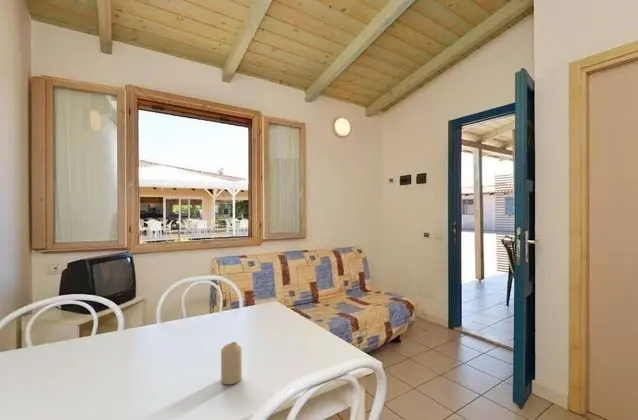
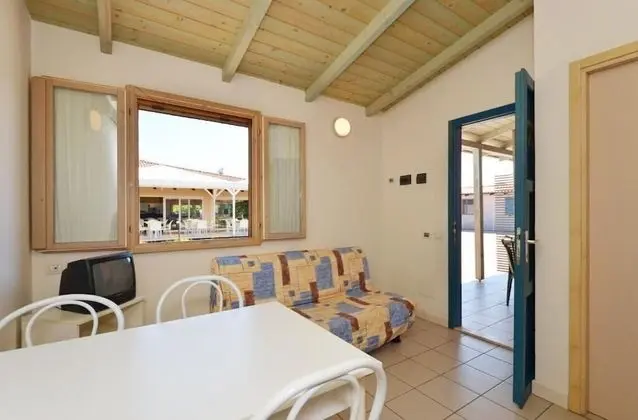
- candle [220,341,243,386]
